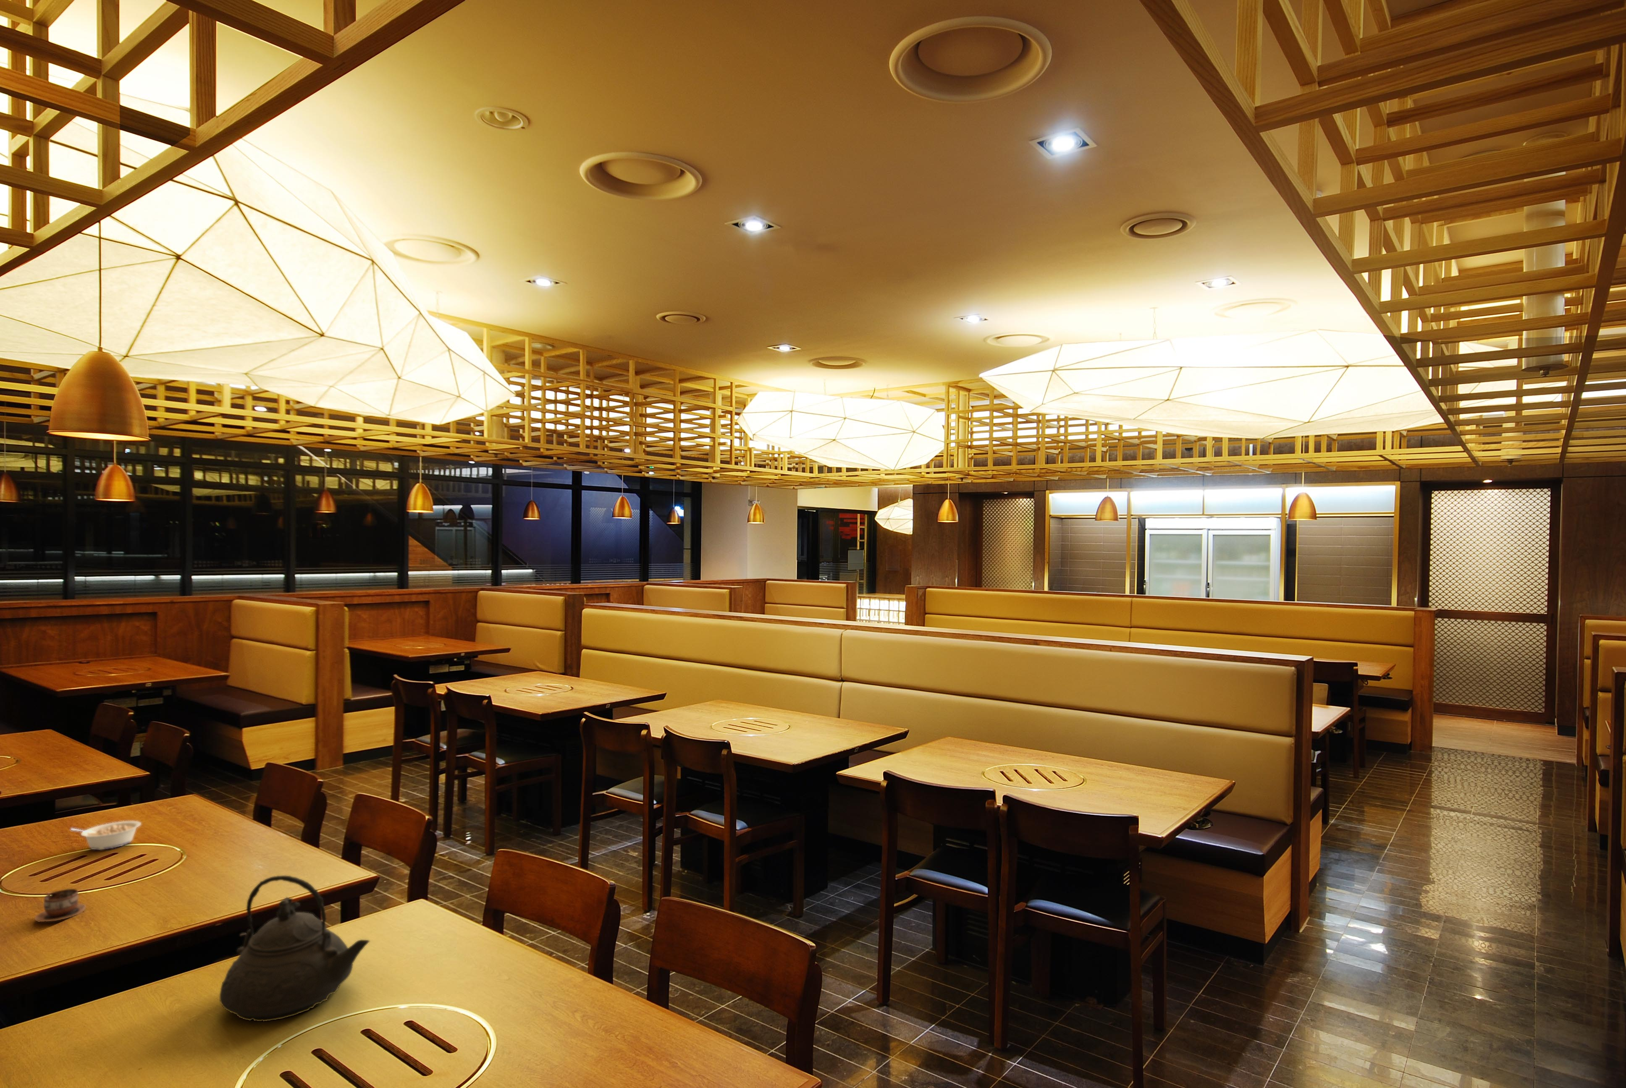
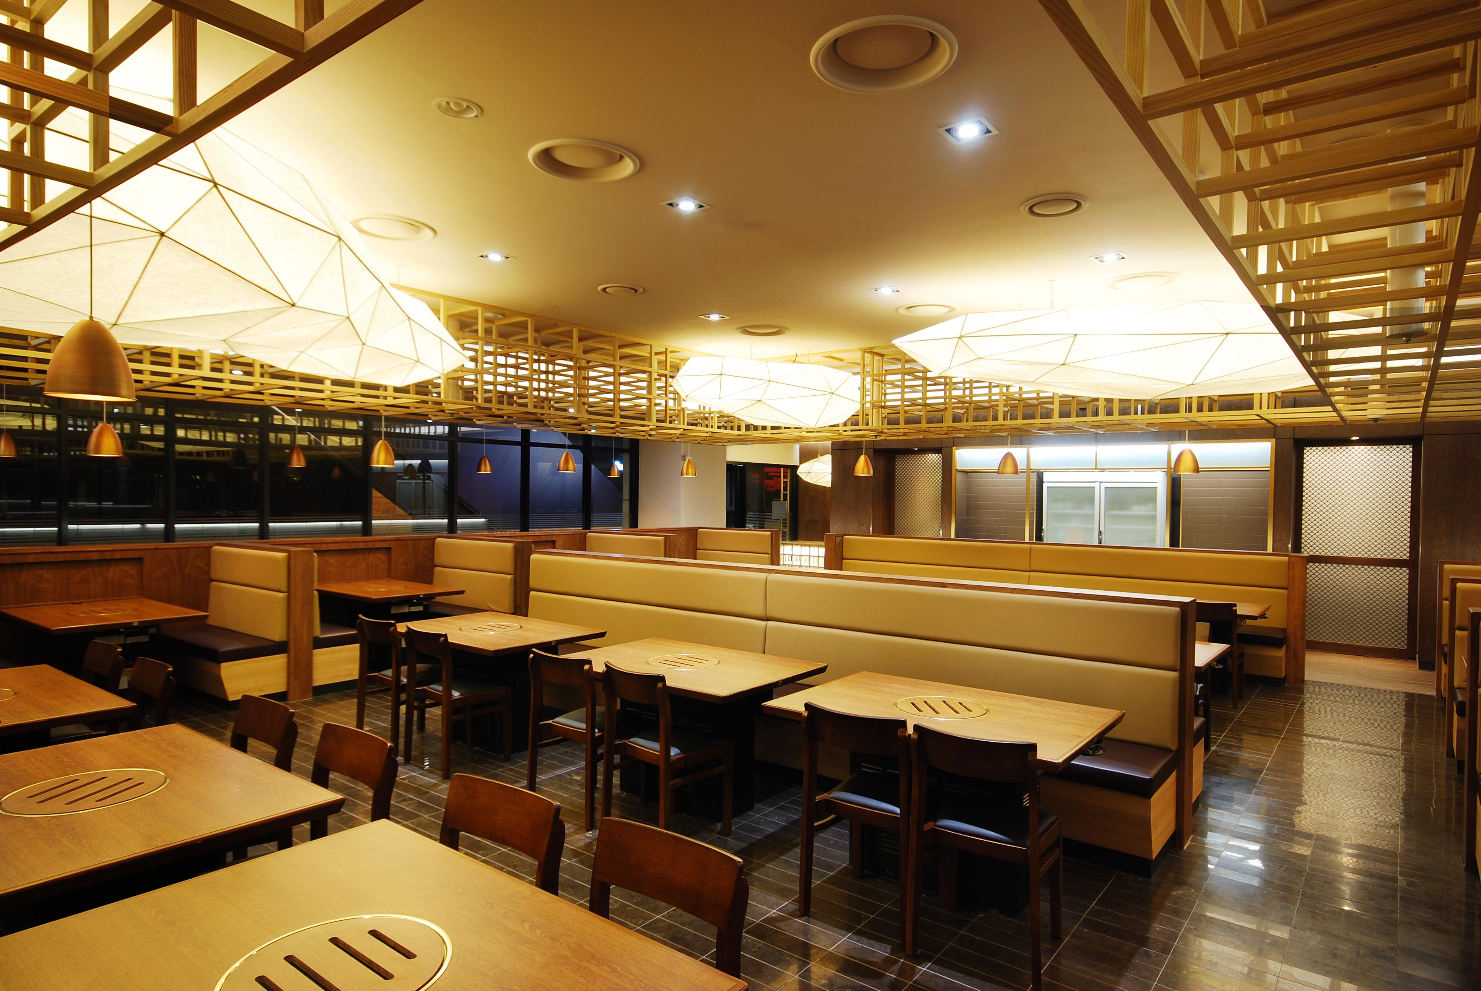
- legume [70,821,142,850]
- teakettle [220,875,370,1022]
- cup [34,888,86,923]
